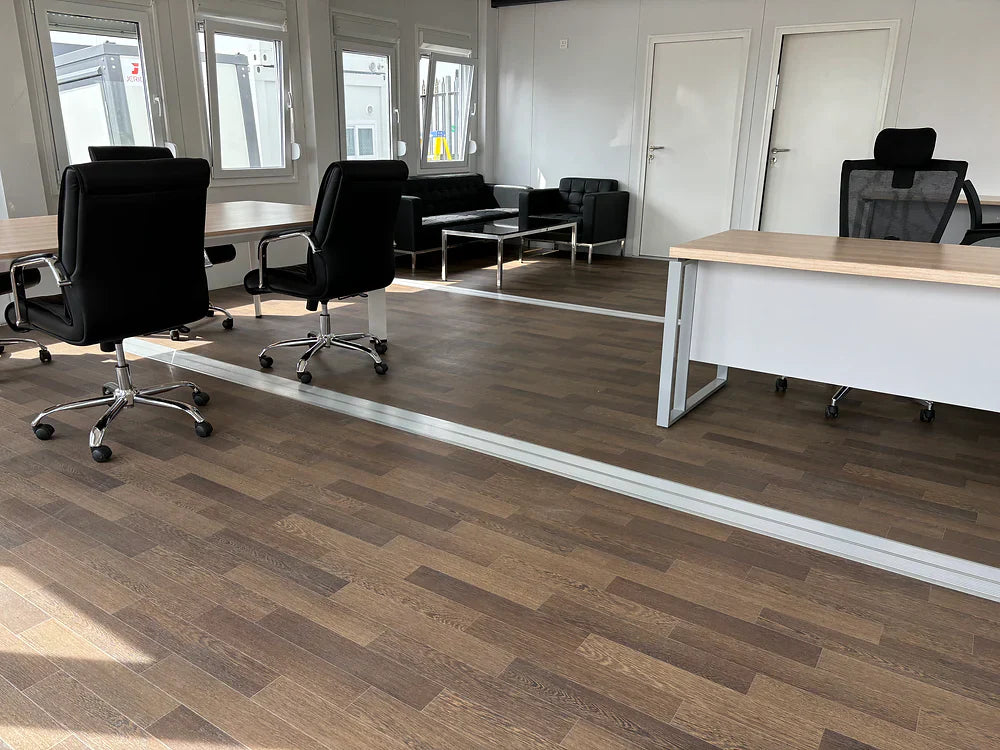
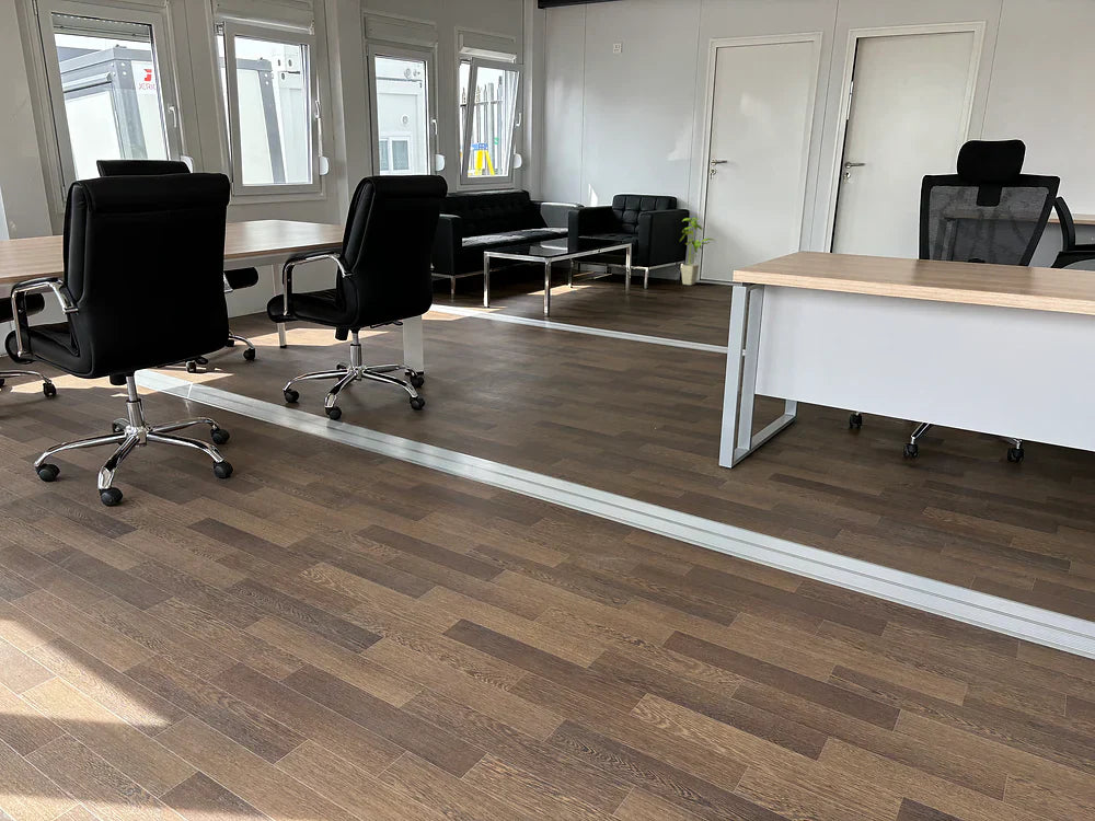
+ house plant [679,217,715,286]
